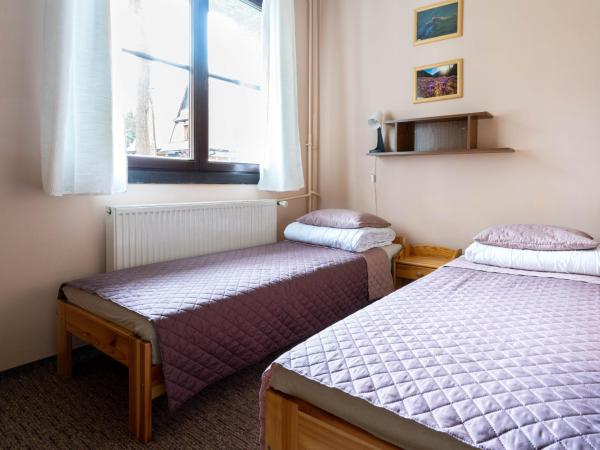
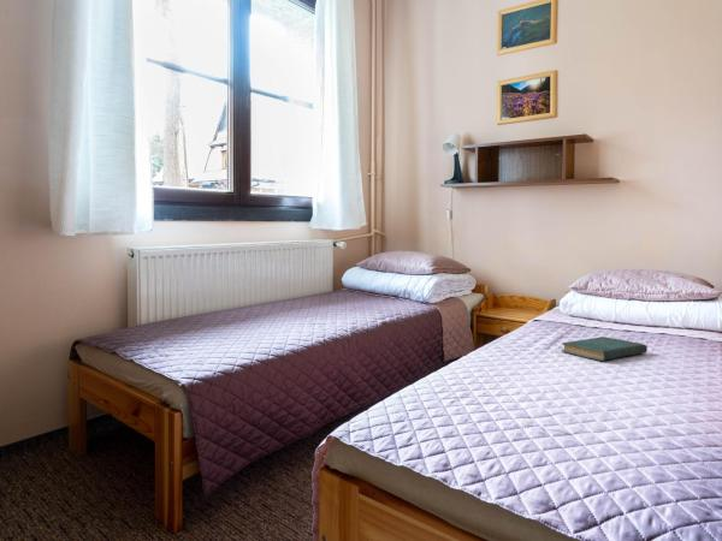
+ book [561,335,649,362]
